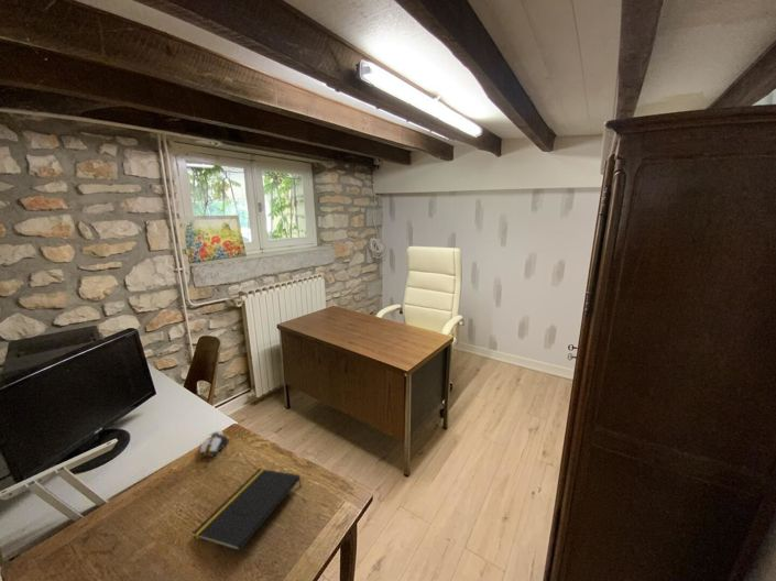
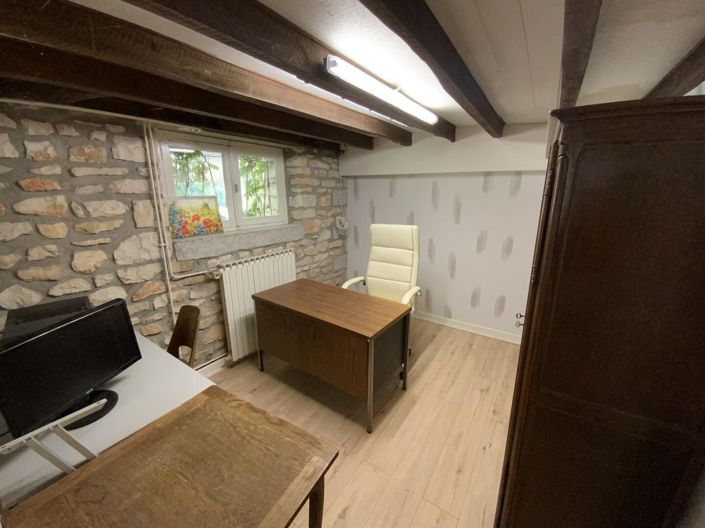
- notepad [192,468,303,552]
- computer mouse [198,430,230,465]
